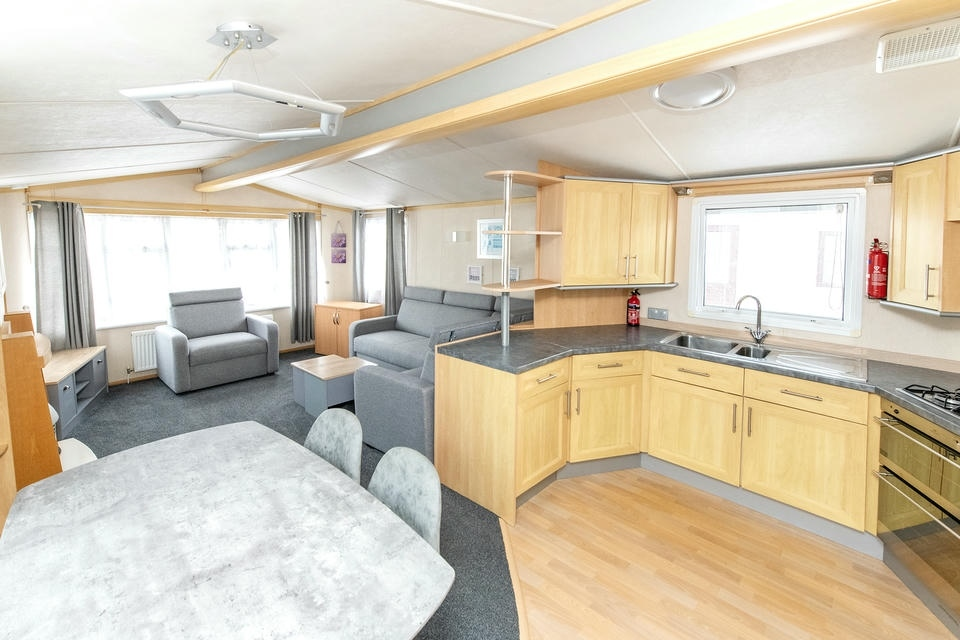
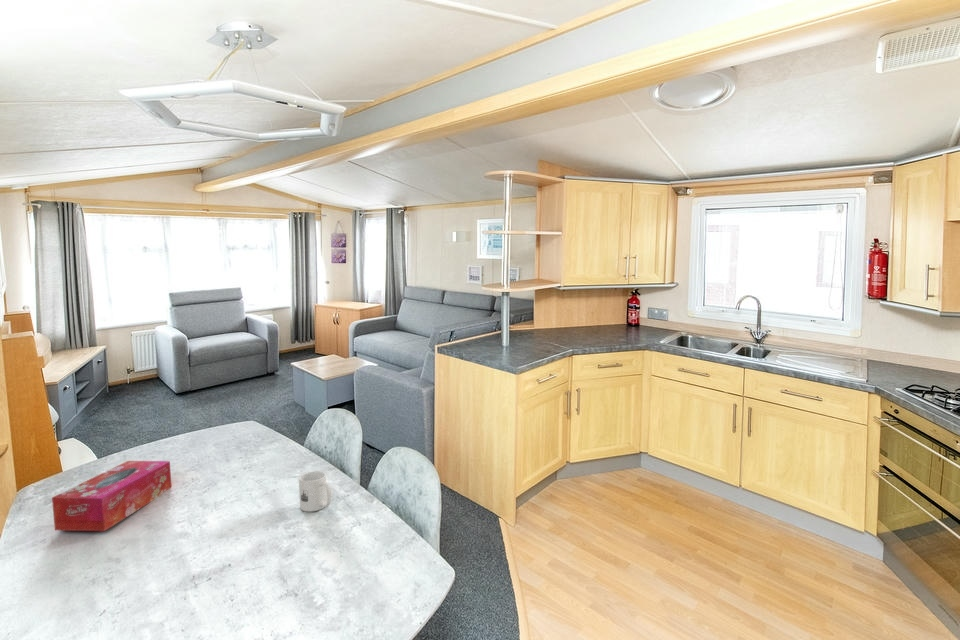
+ tissue box [51,460,172,532]
+ mug [298,470,332,513]
